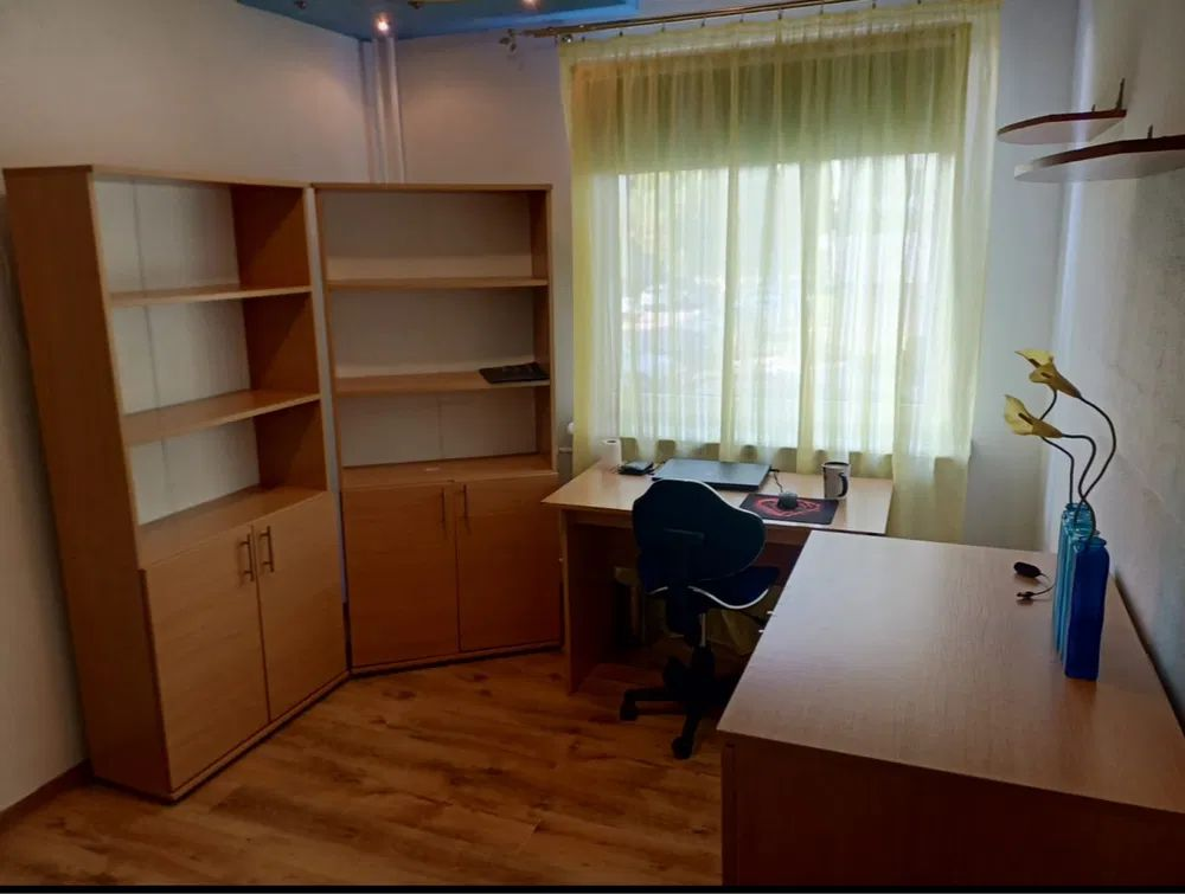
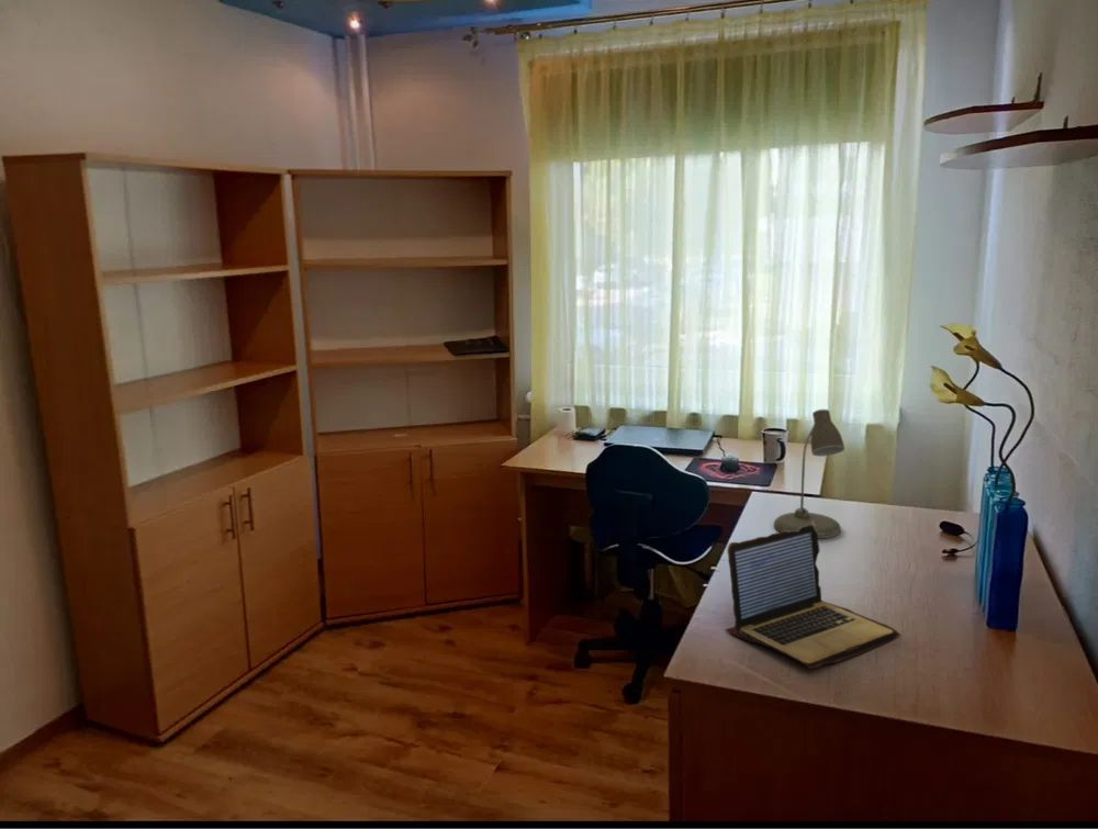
+ desk lamp [773,408,845,539]
+ laptop [724,524,901,670]
